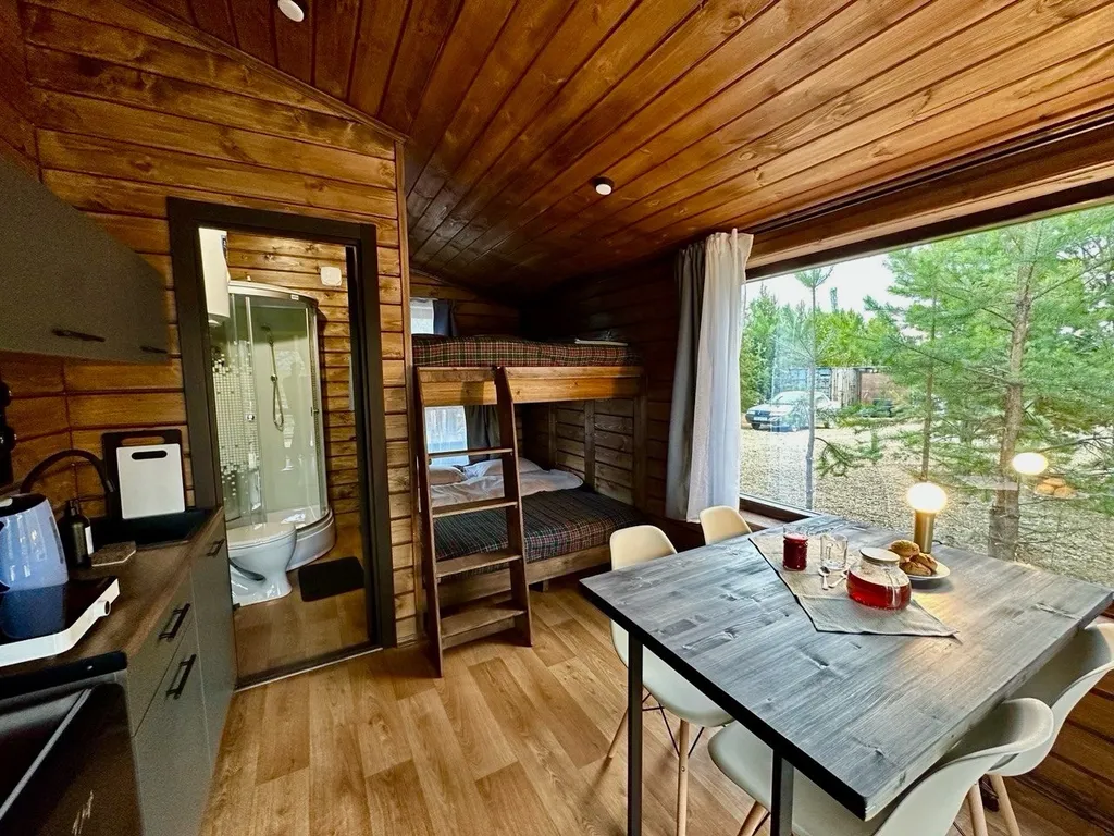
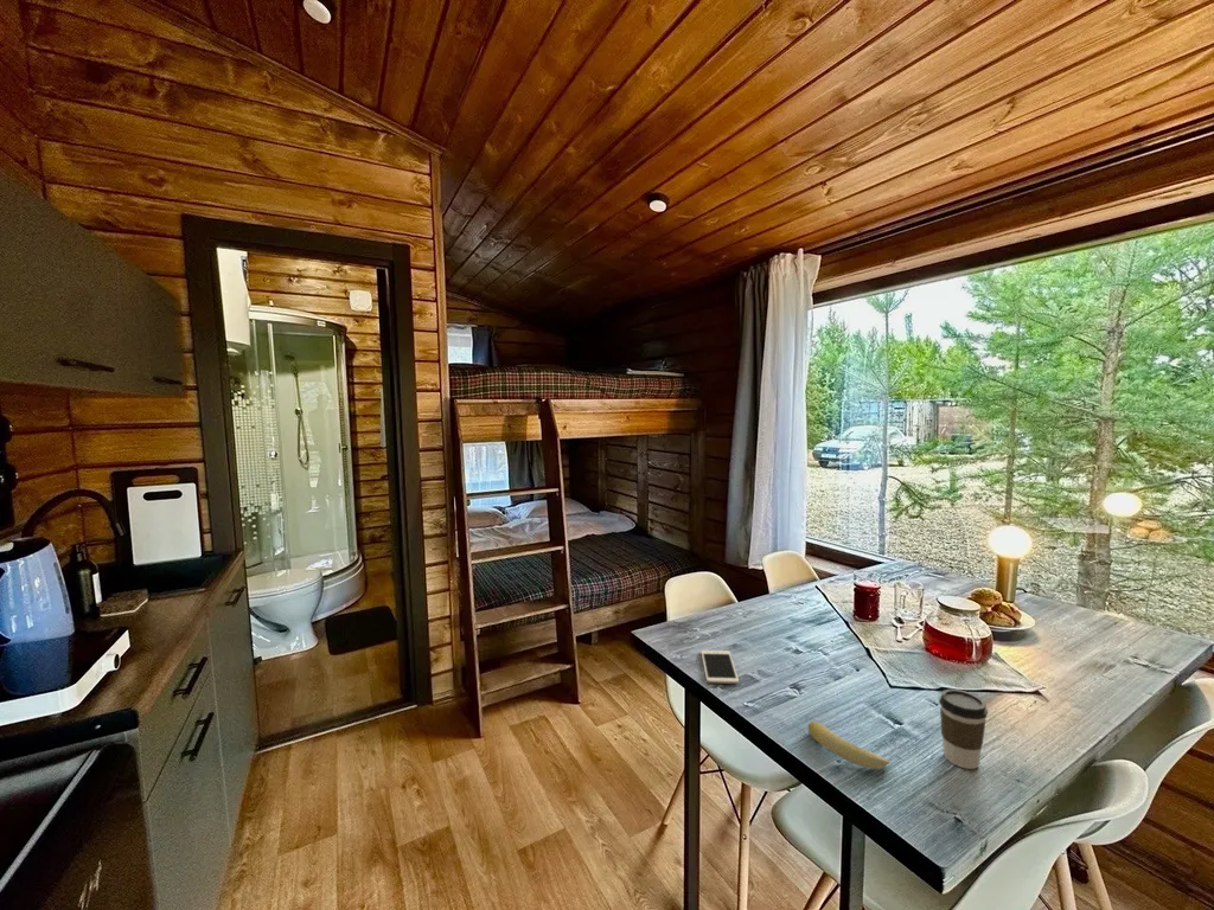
+ fruit [807,720,890,770]
+ cell phone [699,649,740,685]
+ coffee cup [938,688,989,770]
